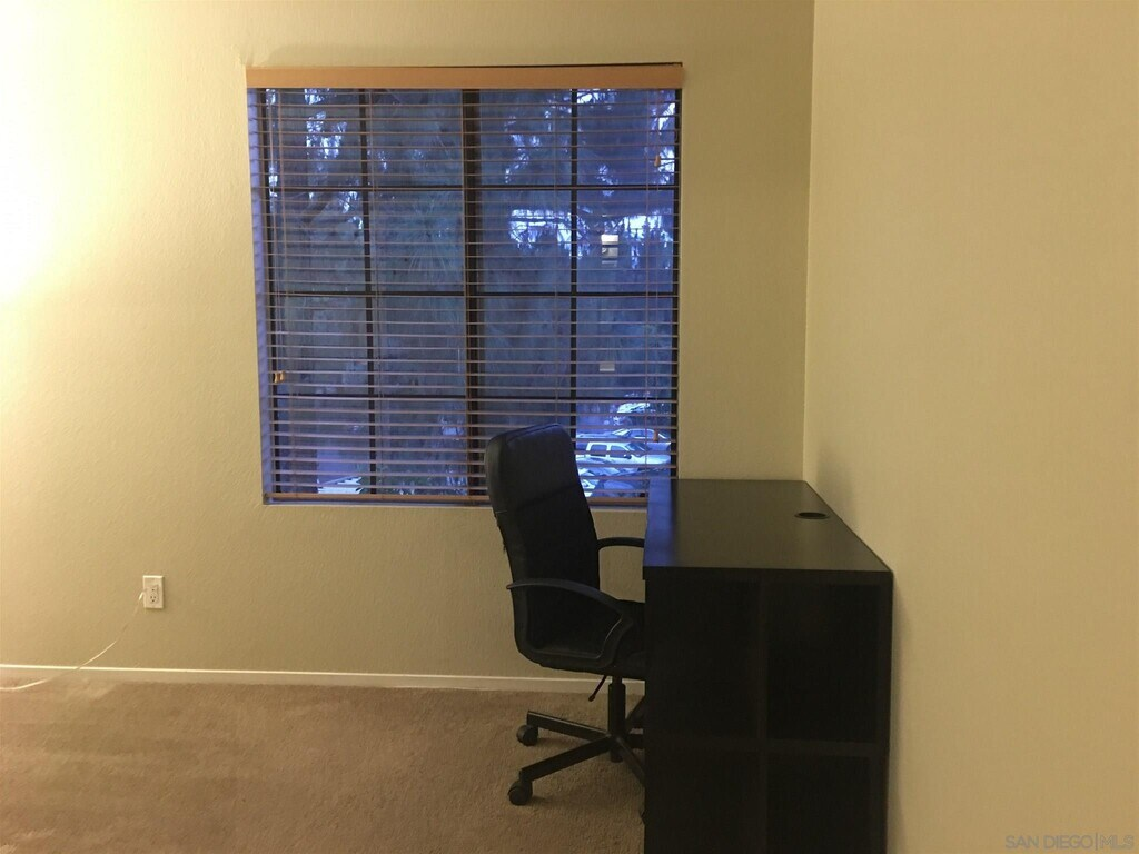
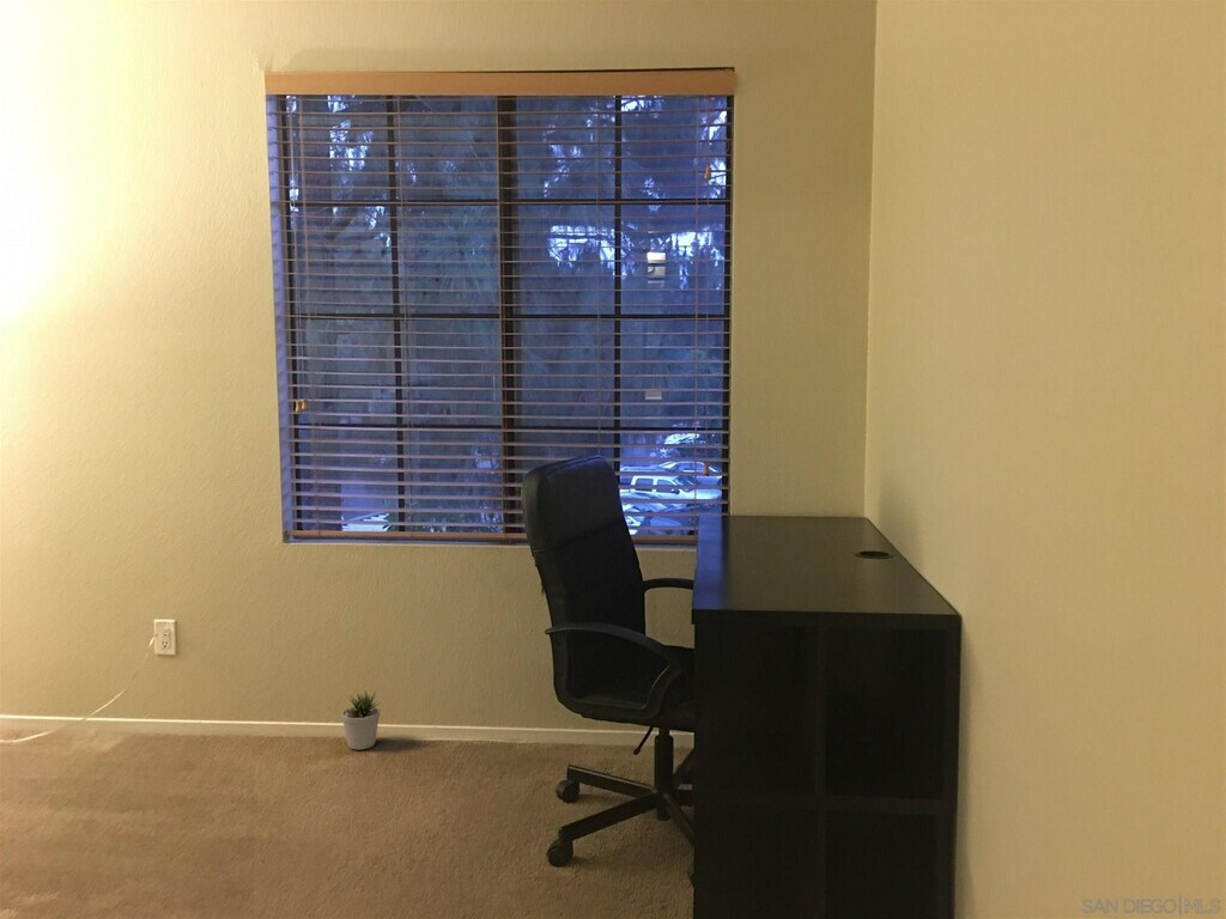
+ potted plant [340,688,381,750]
